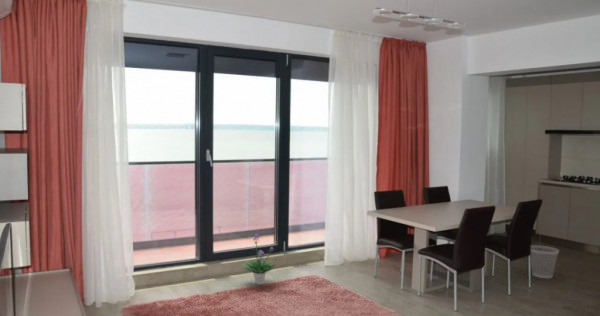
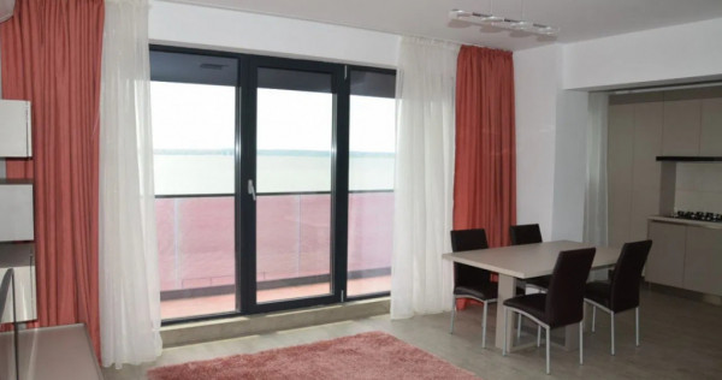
- potted plant [241,233,278,286]
- wastebasket [530,245,560,279]
